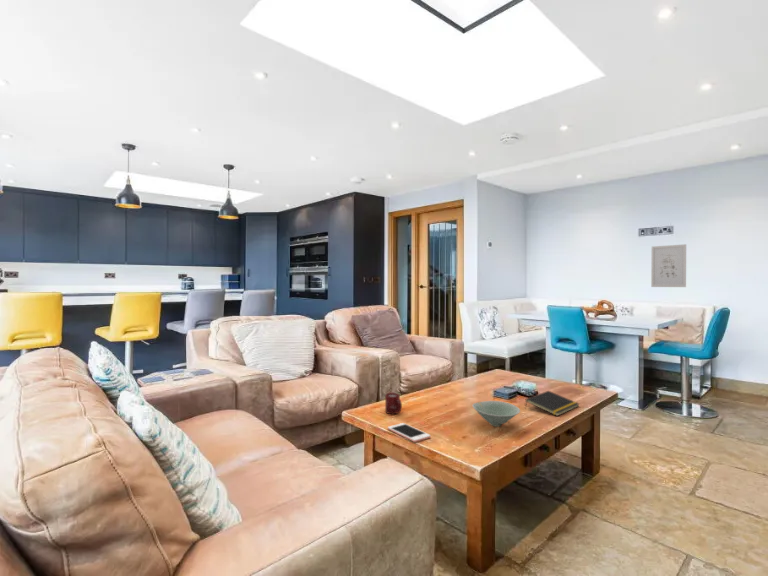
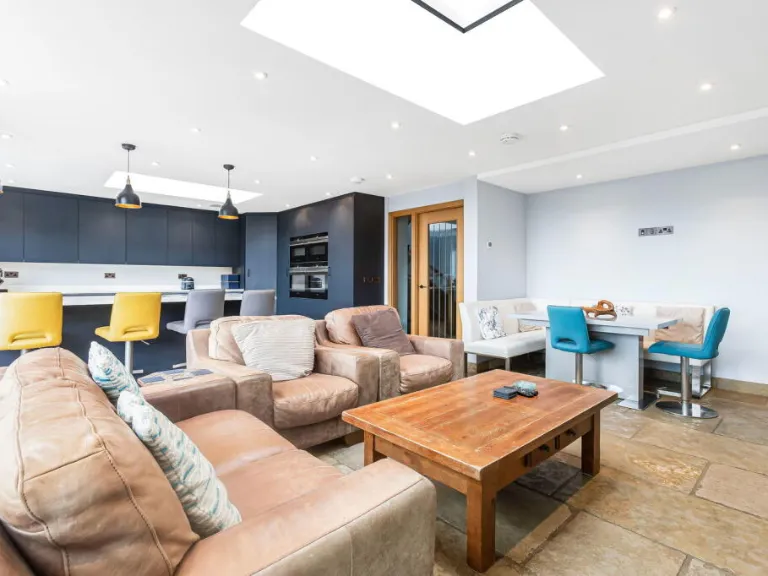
- cell phone [387,422,432,443]
- wall art [650,243,687,288]
- bowl [471,400,521,428]
- notepad [524,390,580,417]
- cup [384,392,403,415]
